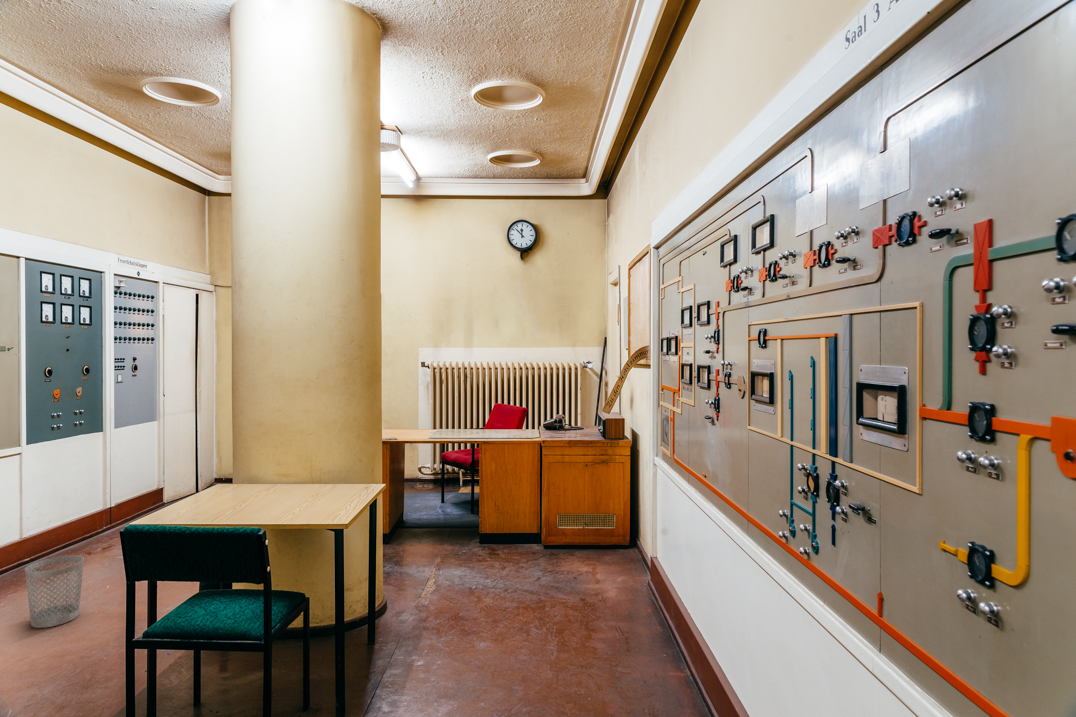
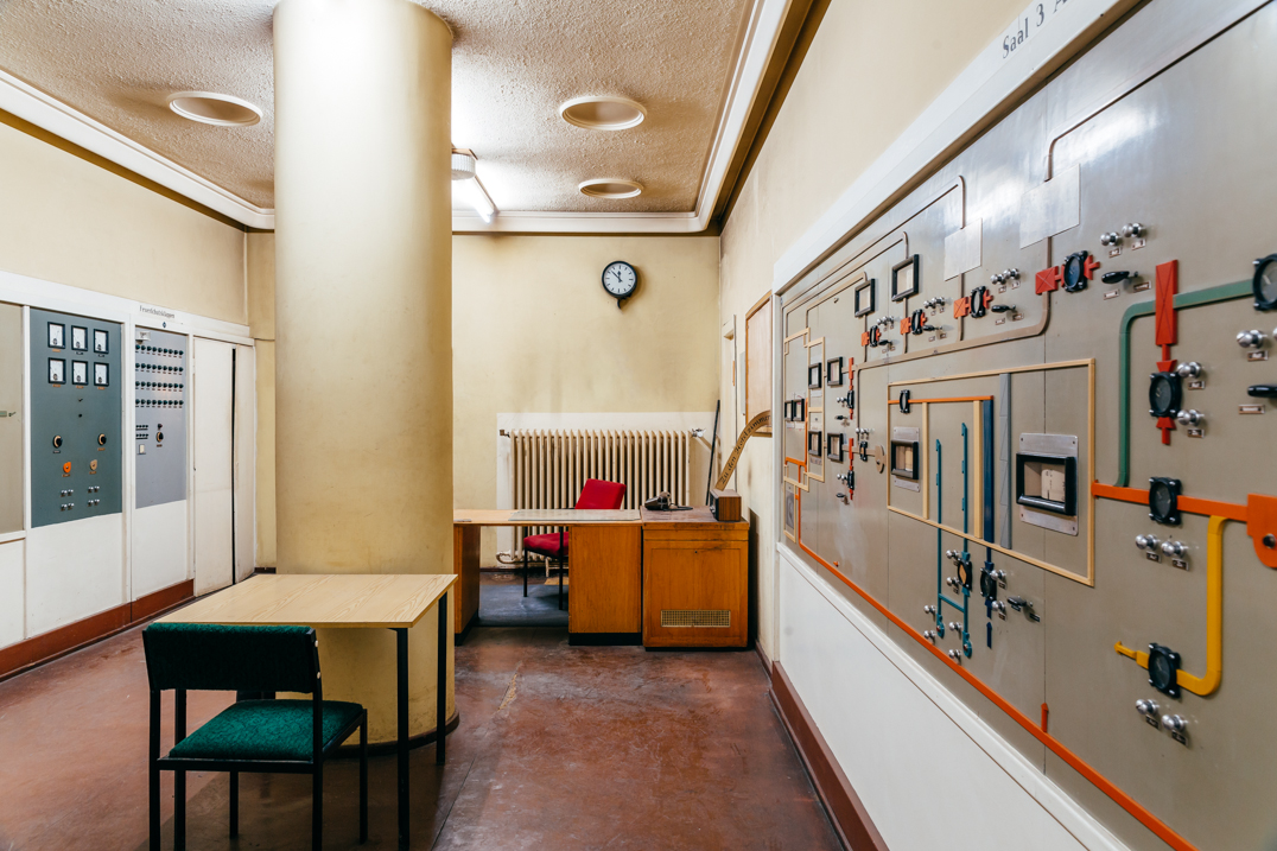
- wastebasket [24,555,85,629]
